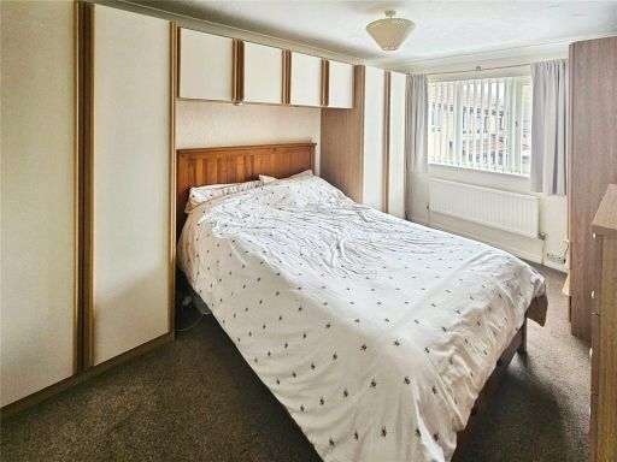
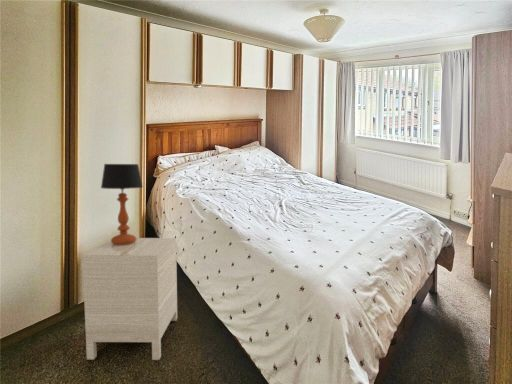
+ nightstand [80,237,178,361]
+ table lamp [100,163,144,245]
